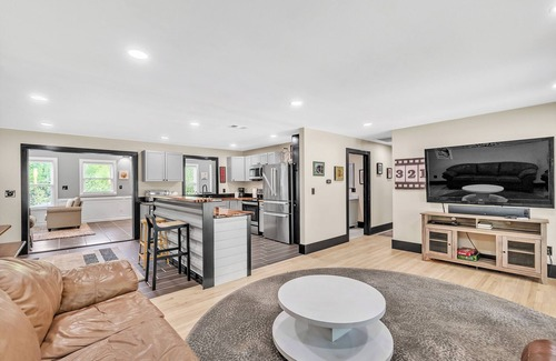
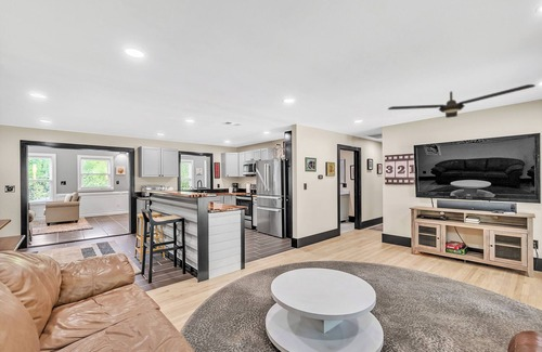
+ ceiling fan [387,83,537,119]
